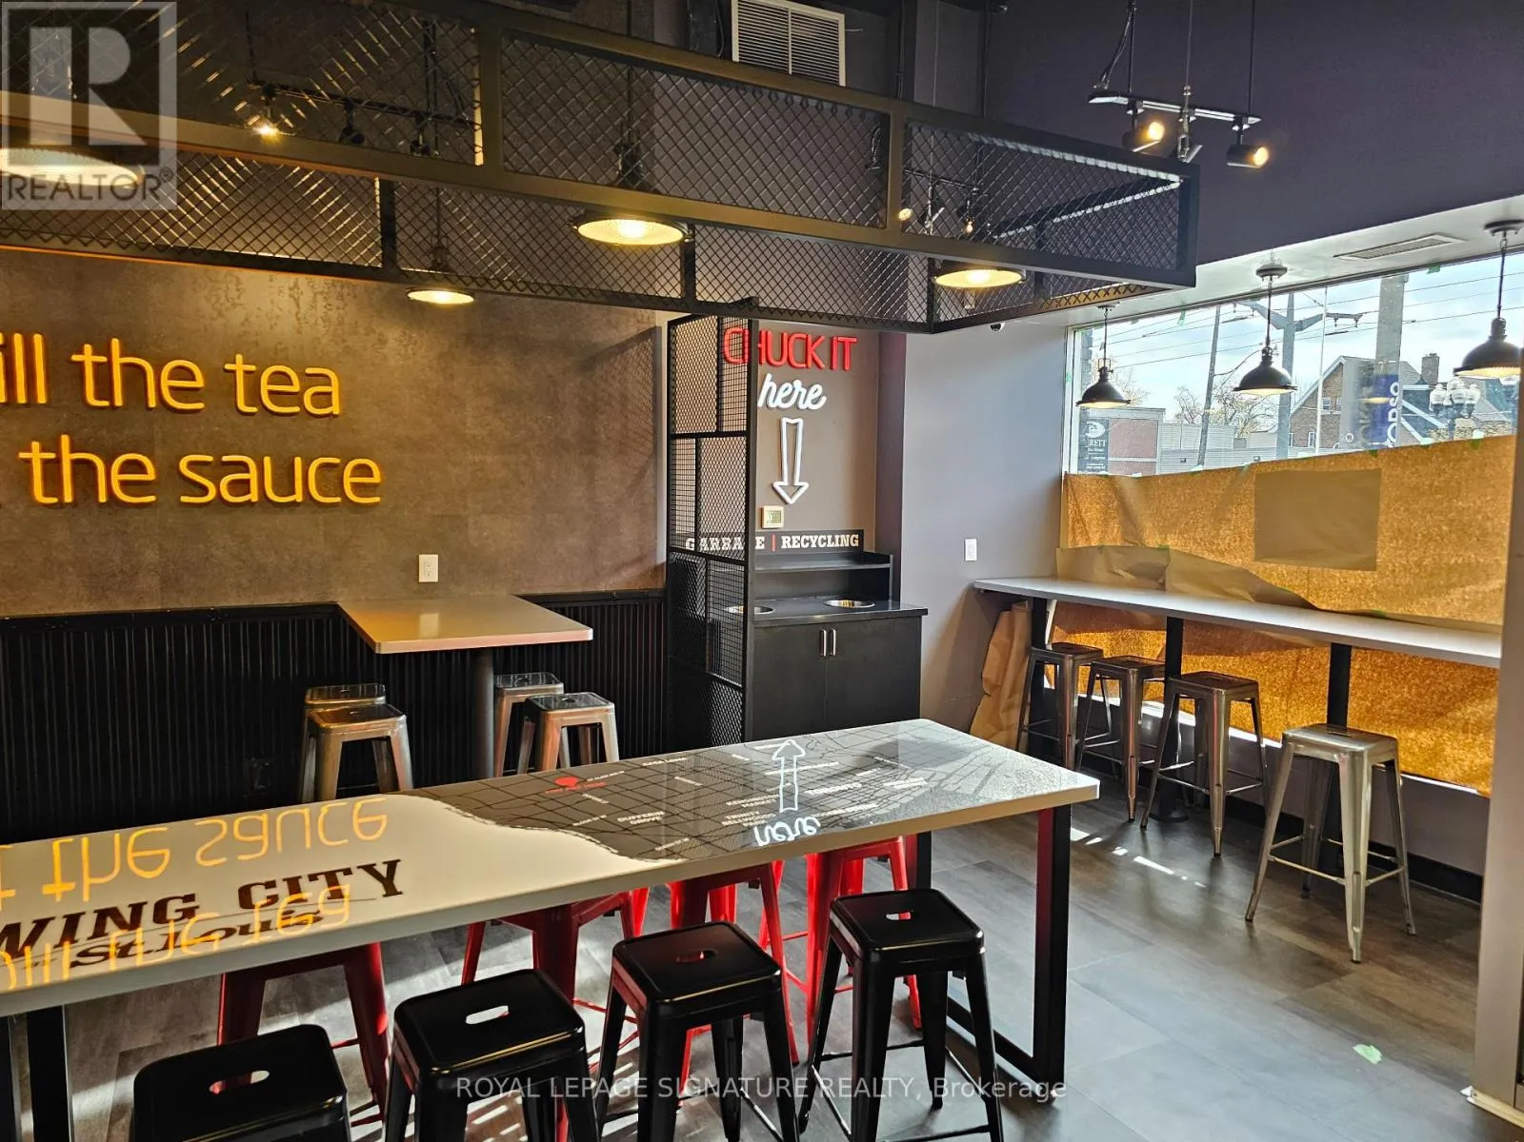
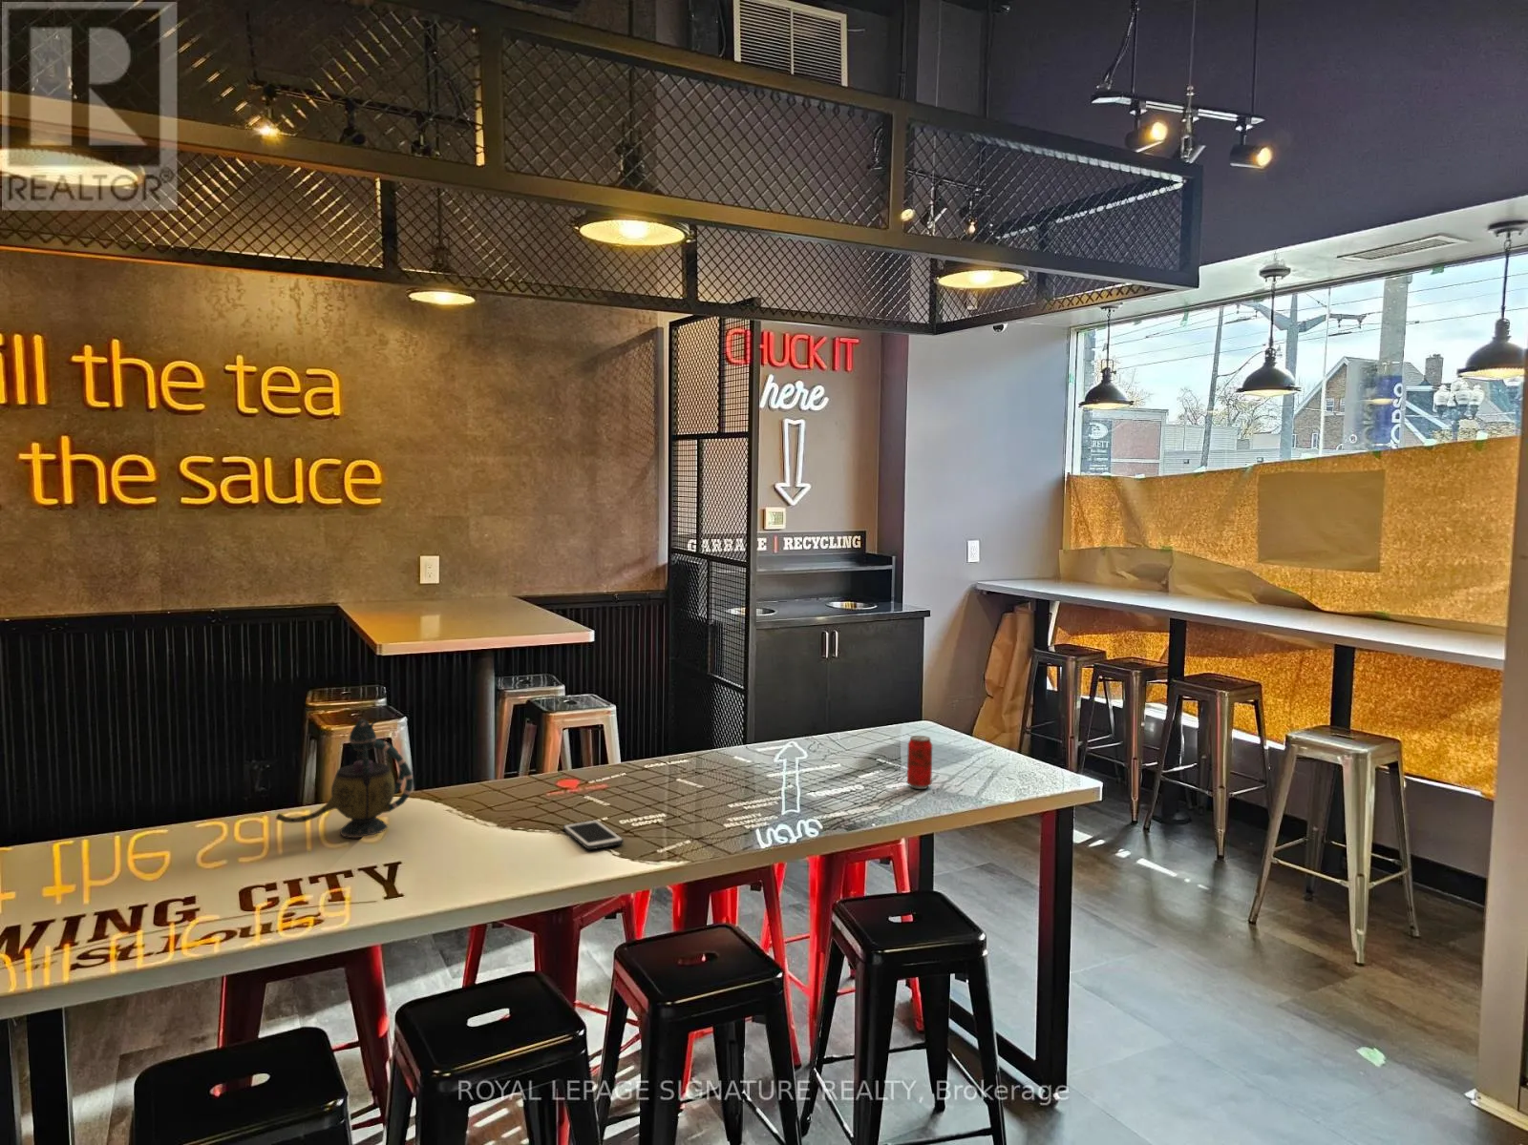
+ cell phone [563,819,624,850]
+ soda can [906,735,932,790]
+ teapot [276,718,414,838]
